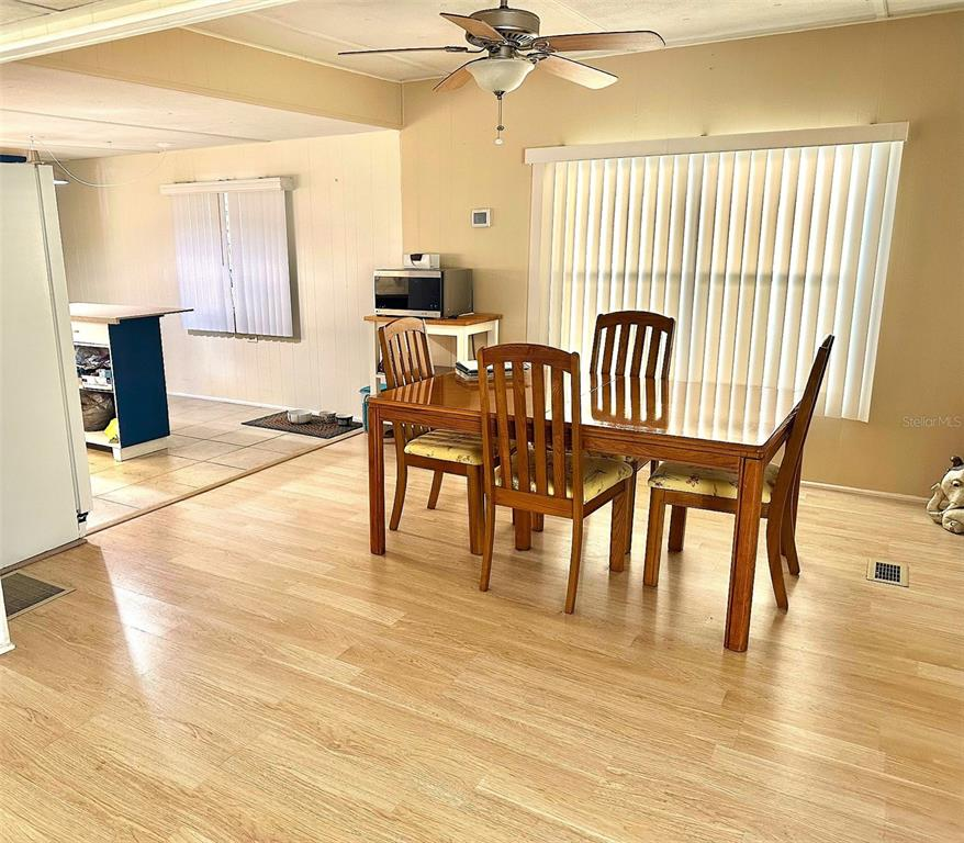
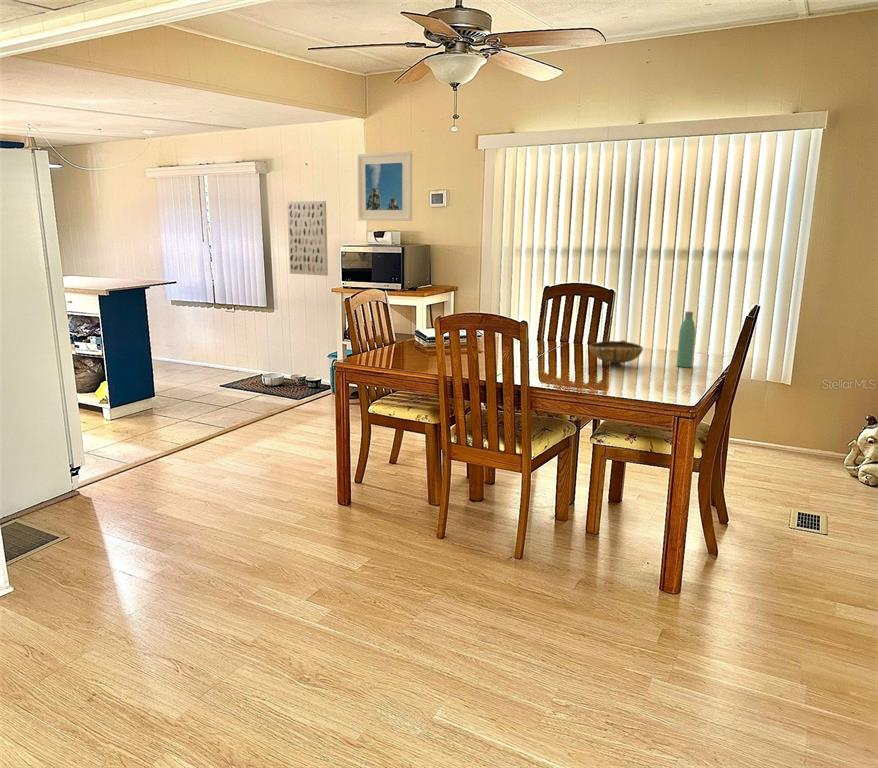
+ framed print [356,150,413,222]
+ wall art [286,200,329,277]
+ bowl [588,339,644,367]
+ bottle [676,310,696,368]
